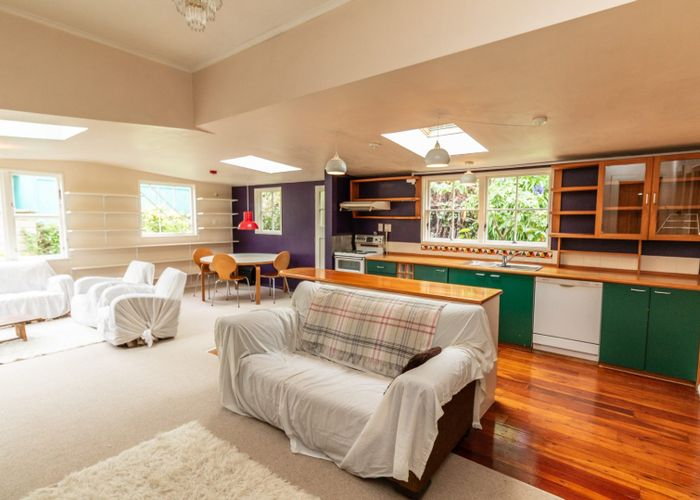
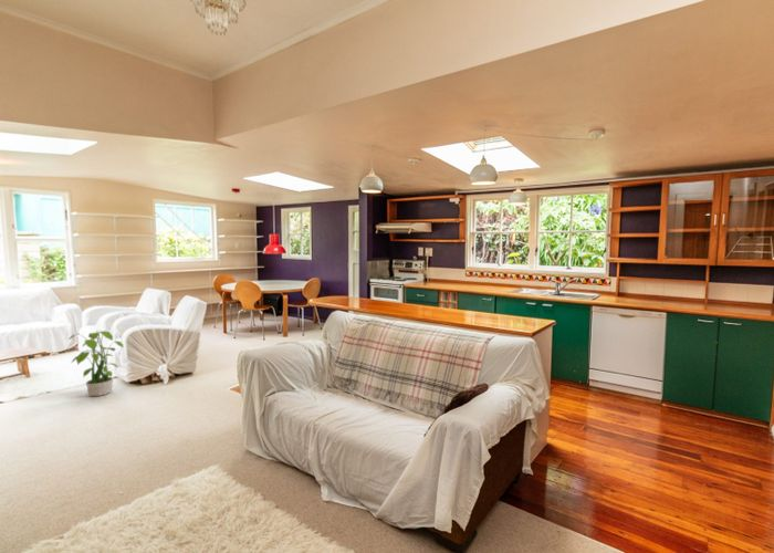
+ potted plant [67,330,124,397]
